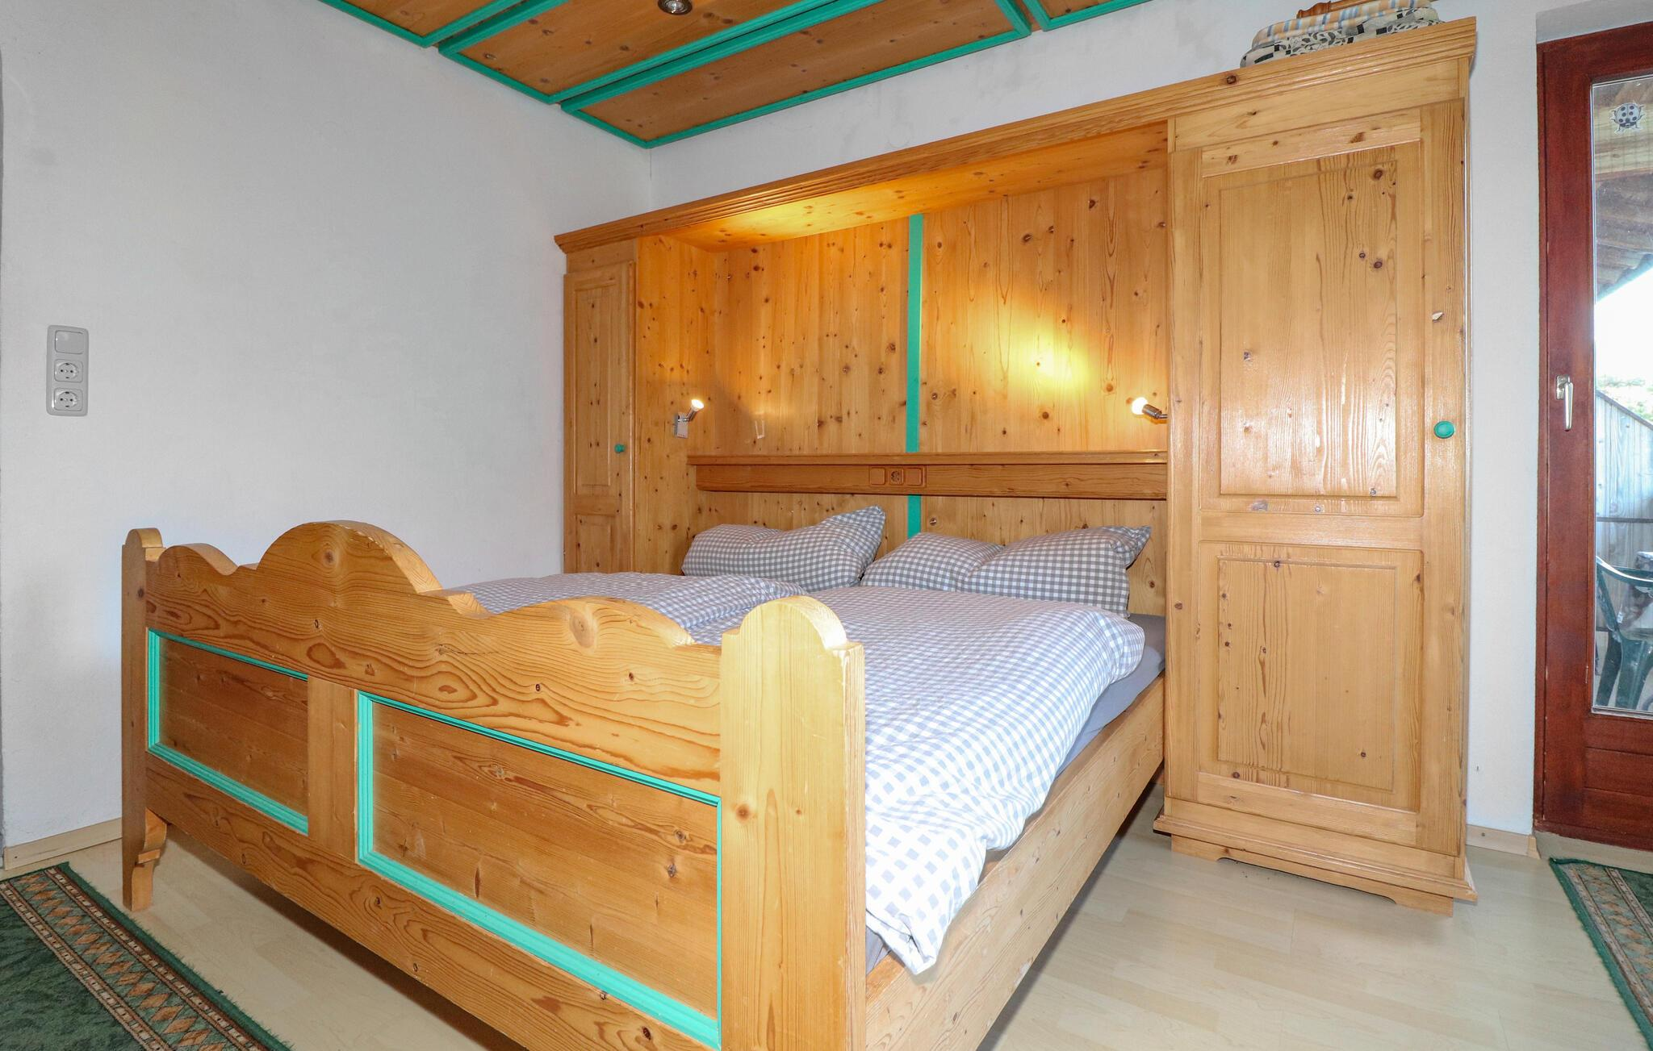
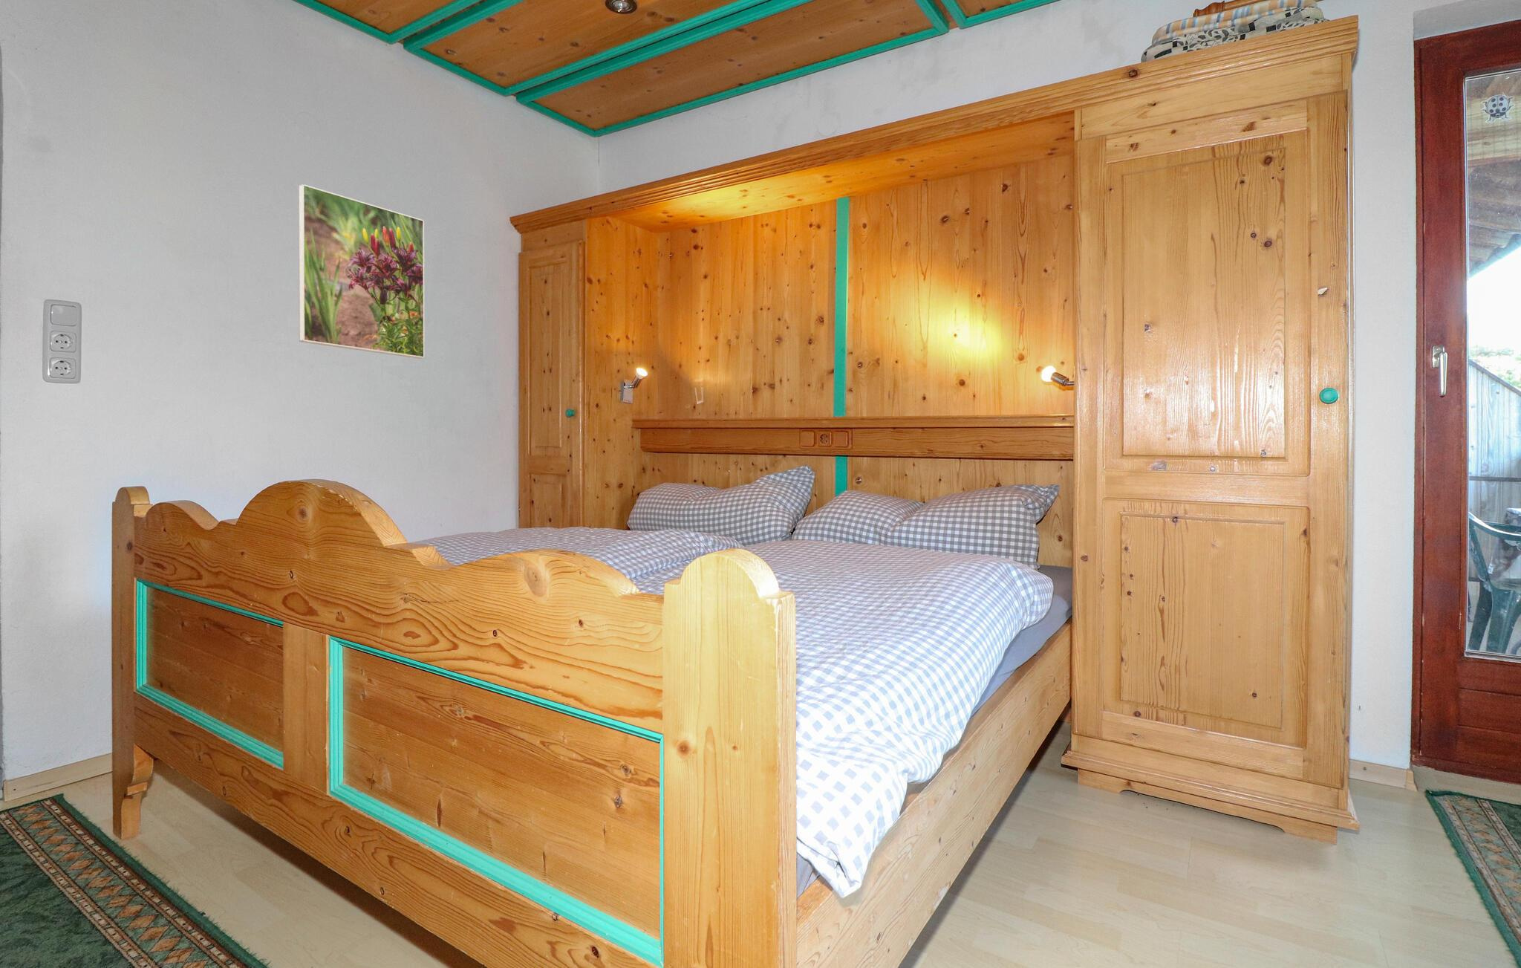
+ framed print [298,183,426,359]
